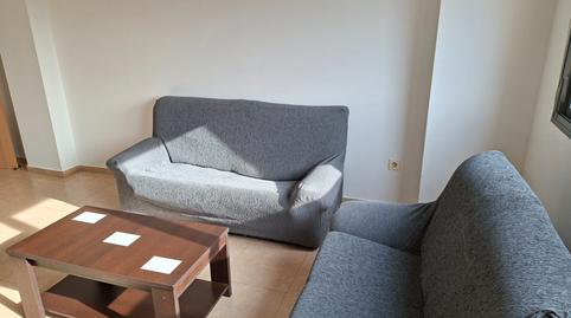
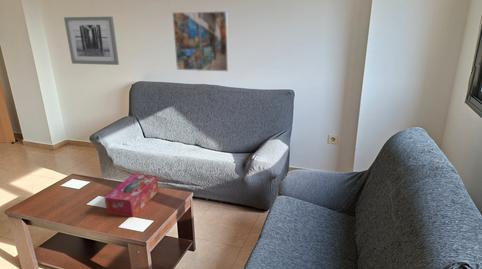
+ tissue box [103,173,159,218]
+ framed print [171,10,230,72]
+ wall art [63,16,120,66]
